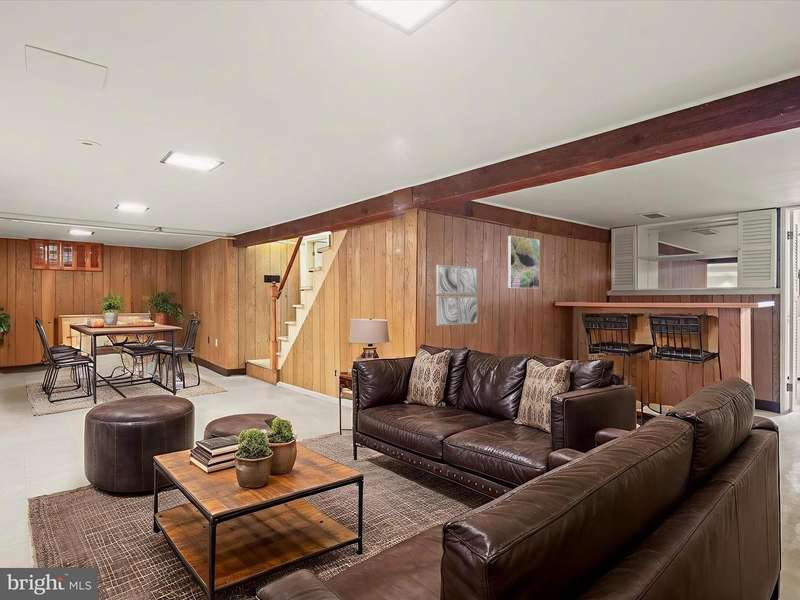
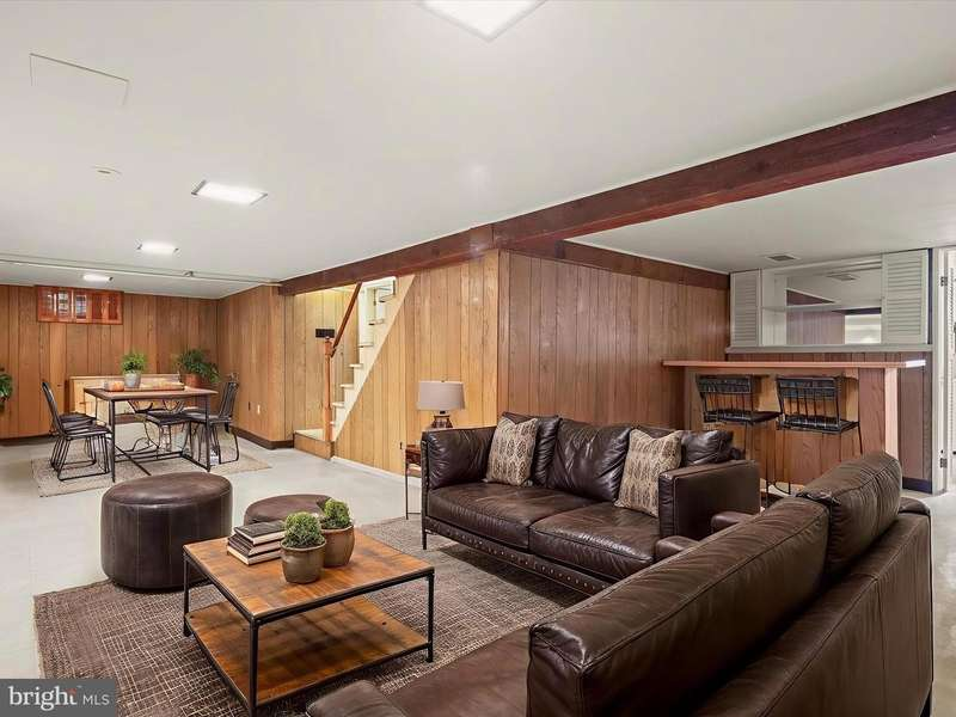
- wall art [435,264,479,327]
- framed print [507,235,540,289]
